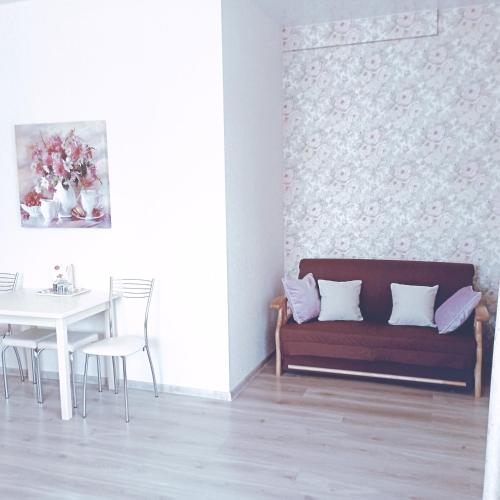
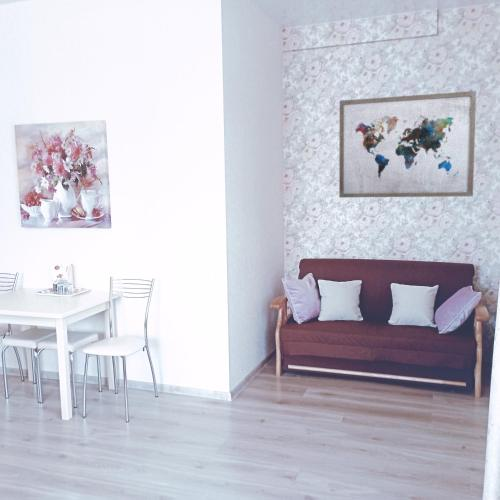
+ wall art [338,90,477,199]
